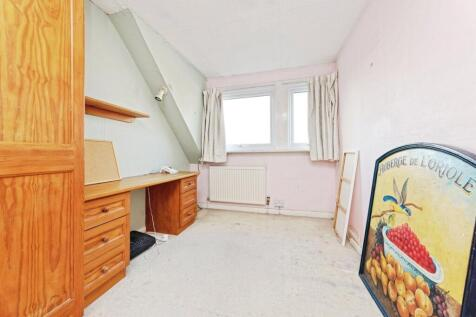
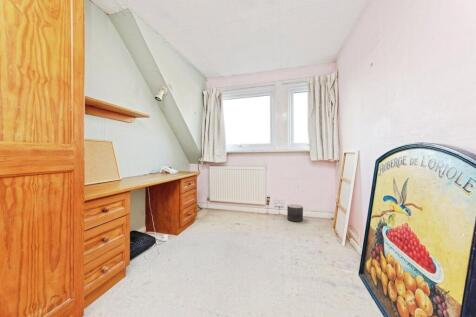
+ planter [286,203,304,223]
